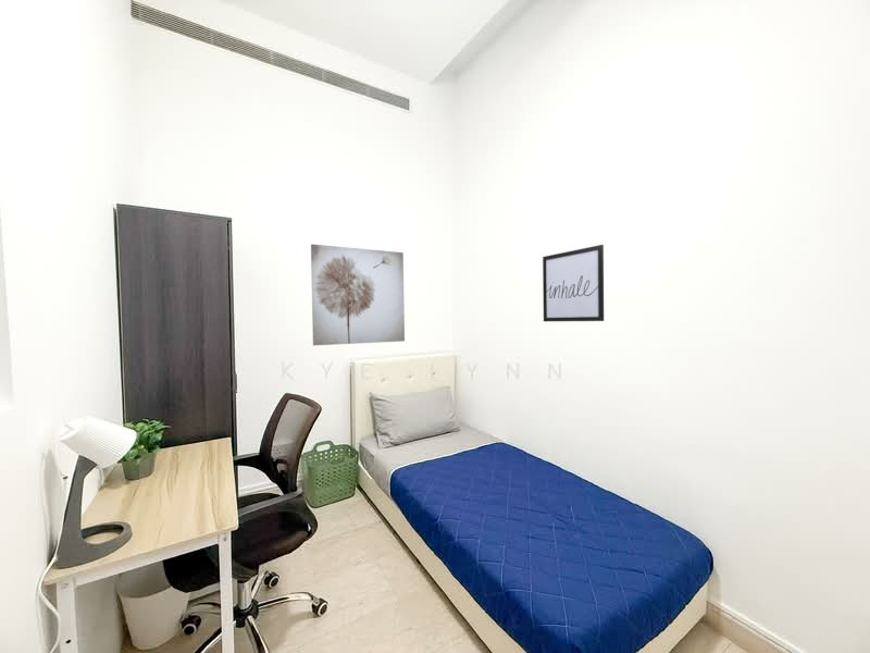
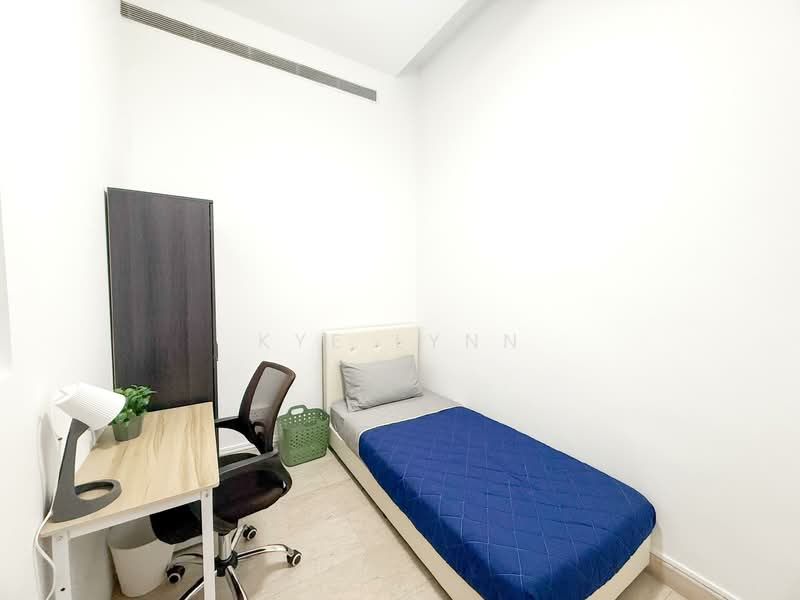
- wall art [542,244,605,322]
- wall art [310,243,406,346]
